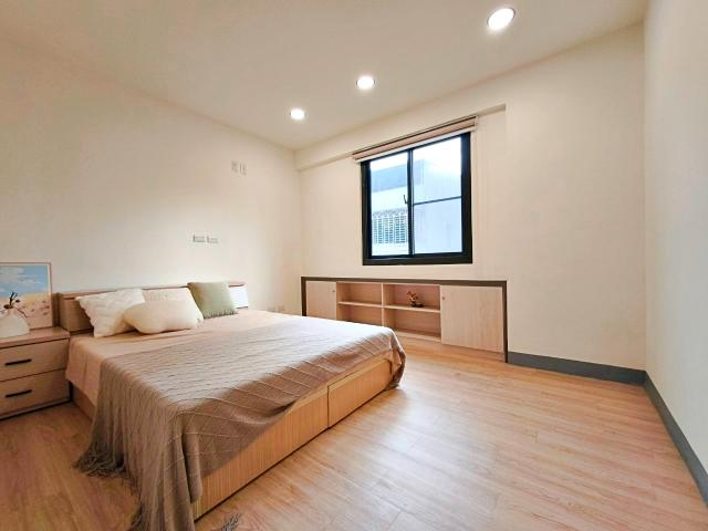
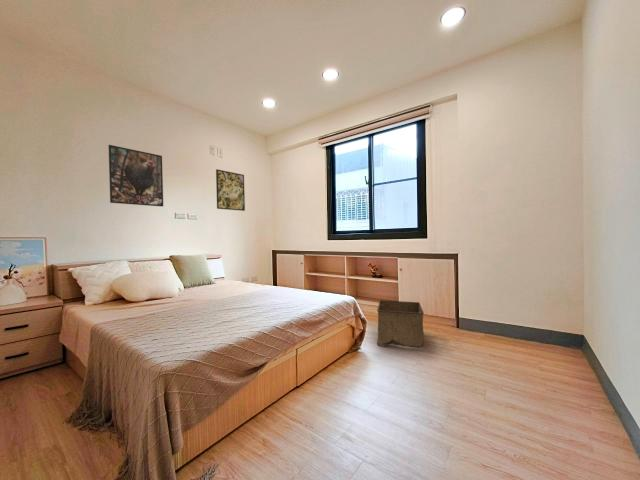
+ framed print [107,144,164,208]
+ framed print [215,168,246,212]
+ storage bin [376,299,425,349]
